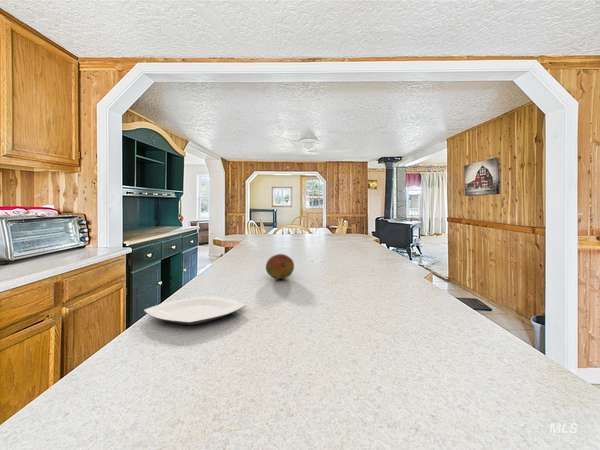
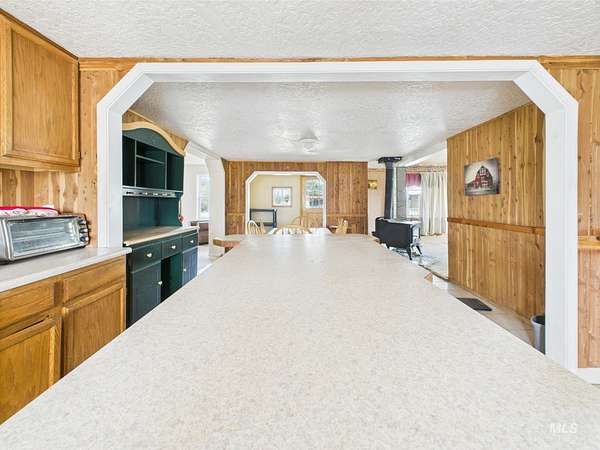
- plate [143,295,247,326]
- fruit [265,253,295,280]
